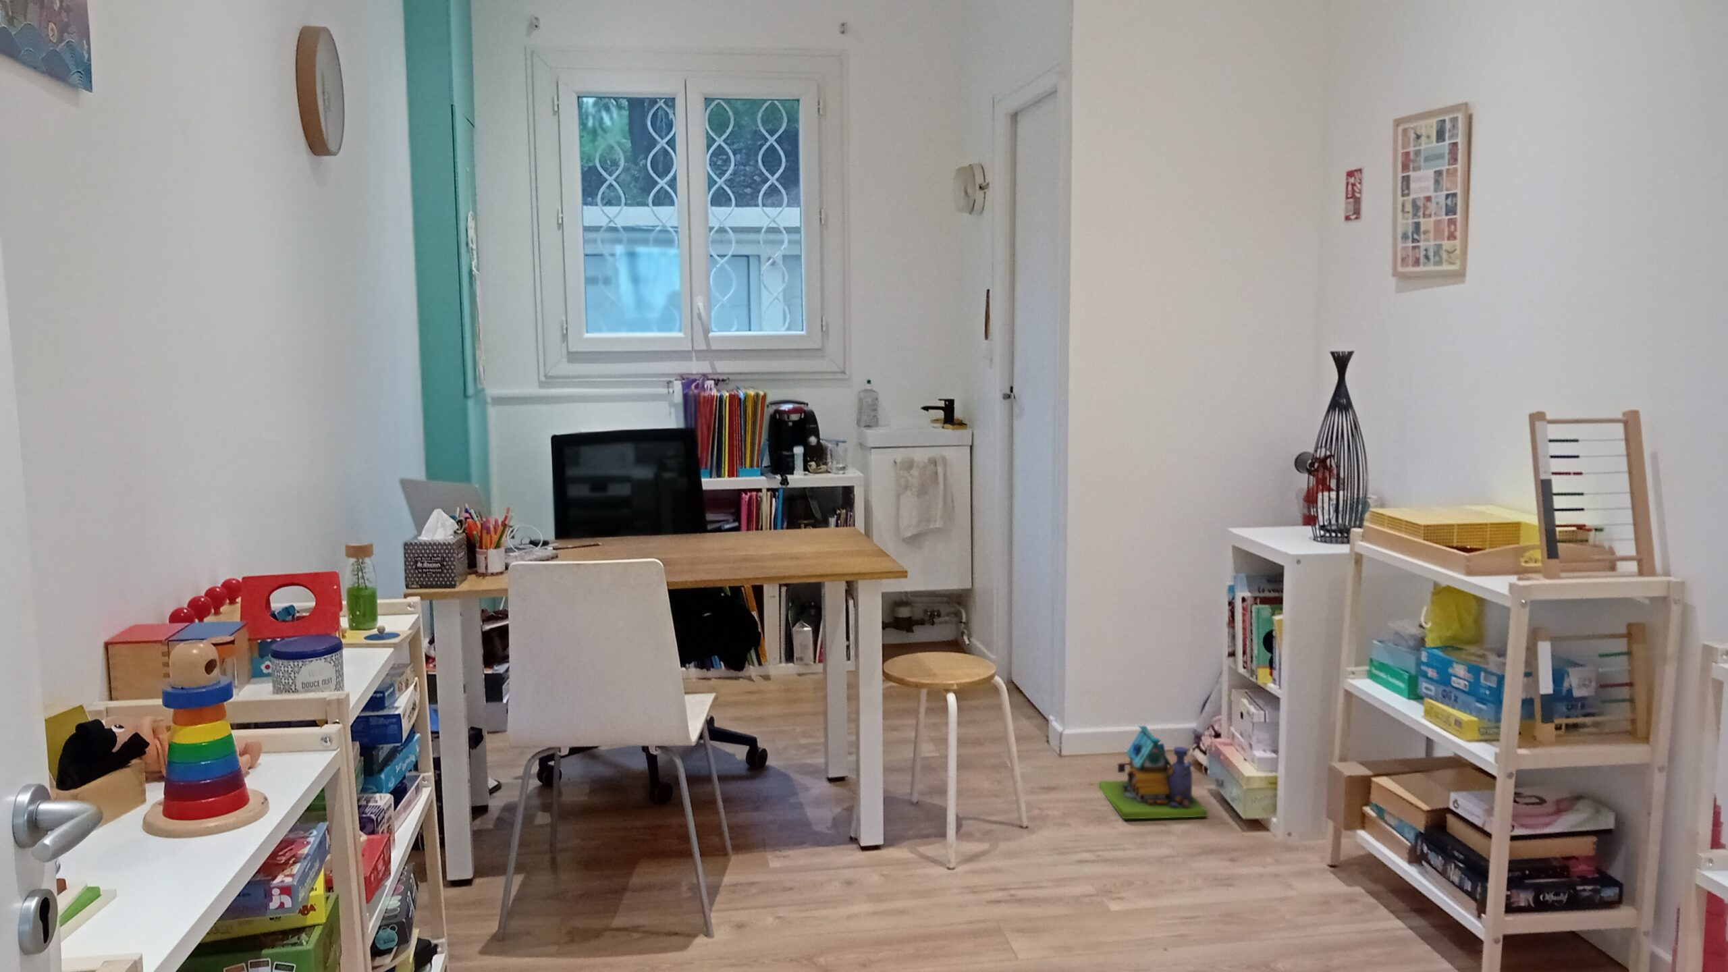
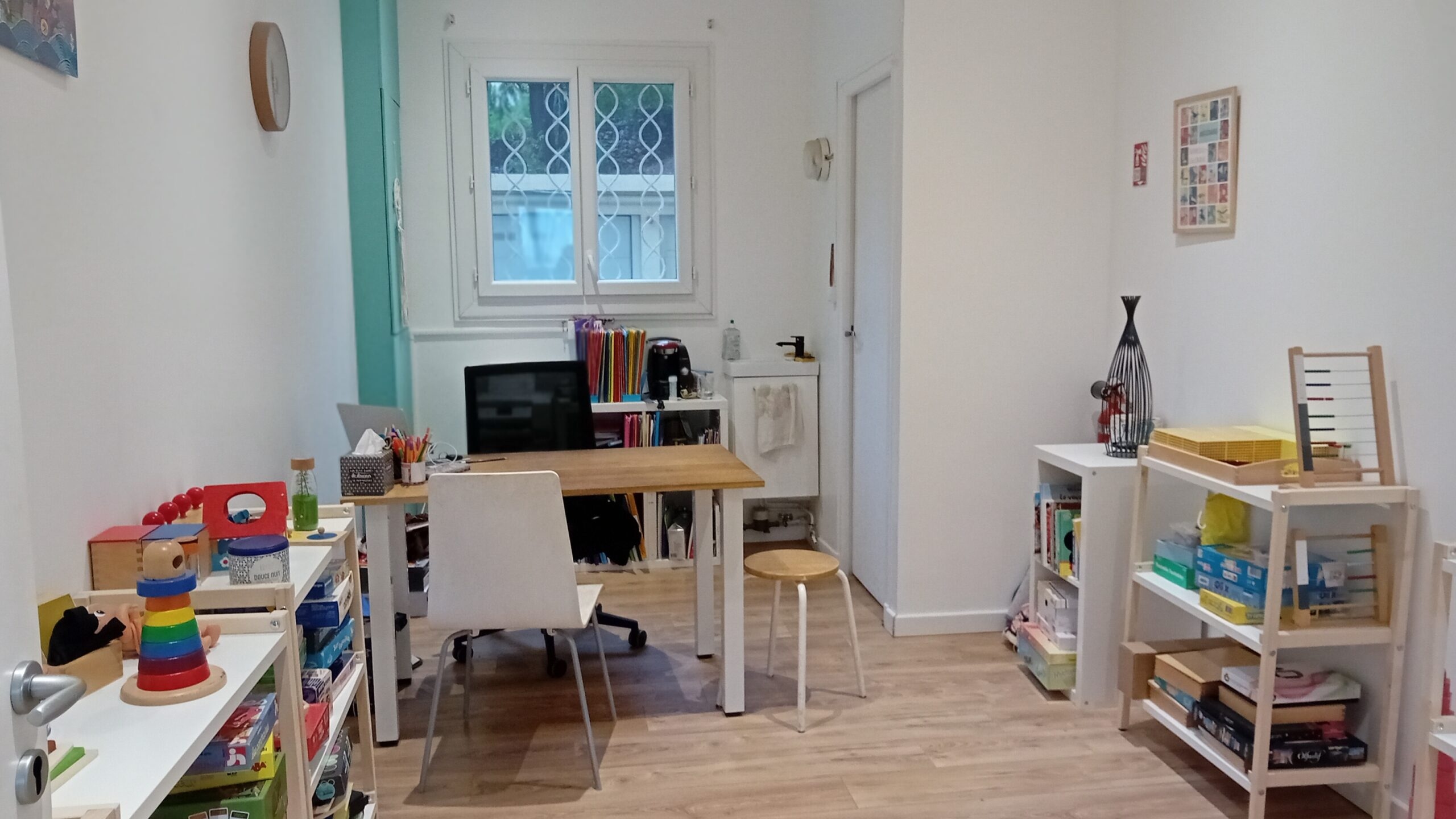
- toy house [1098,725,1208,819]
